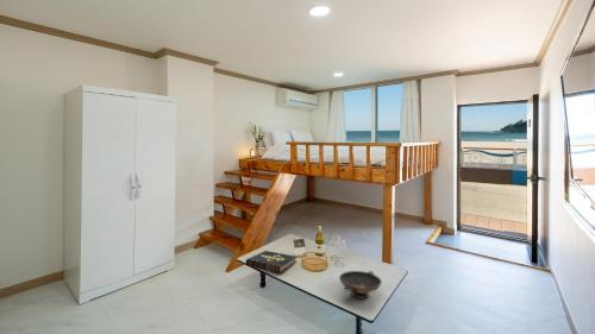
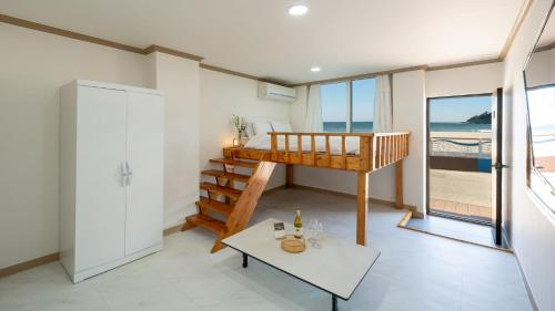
- decorative bowl [338,270,383,301]
- book [245,250,298,275]
